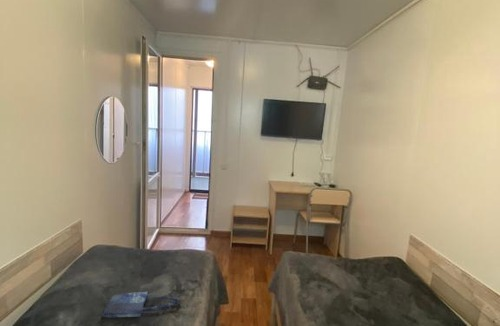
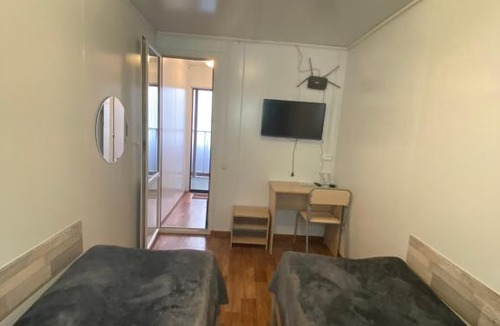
- shopping bag [102,291,181,319]
